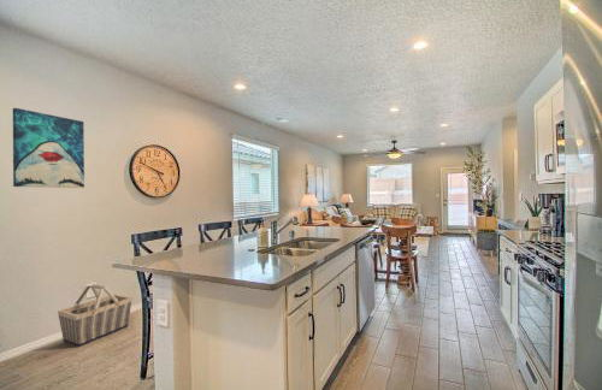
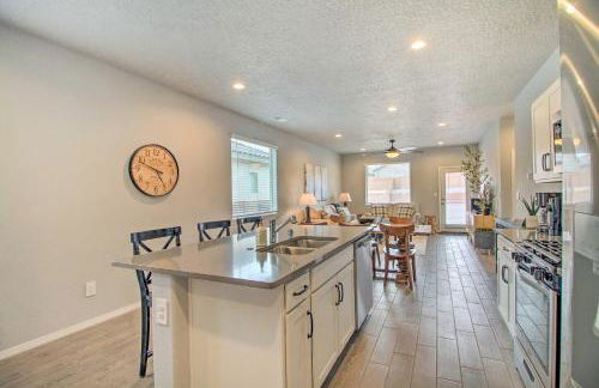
- basket [57,283,134,348]
- wall art [12,107,85,189]
